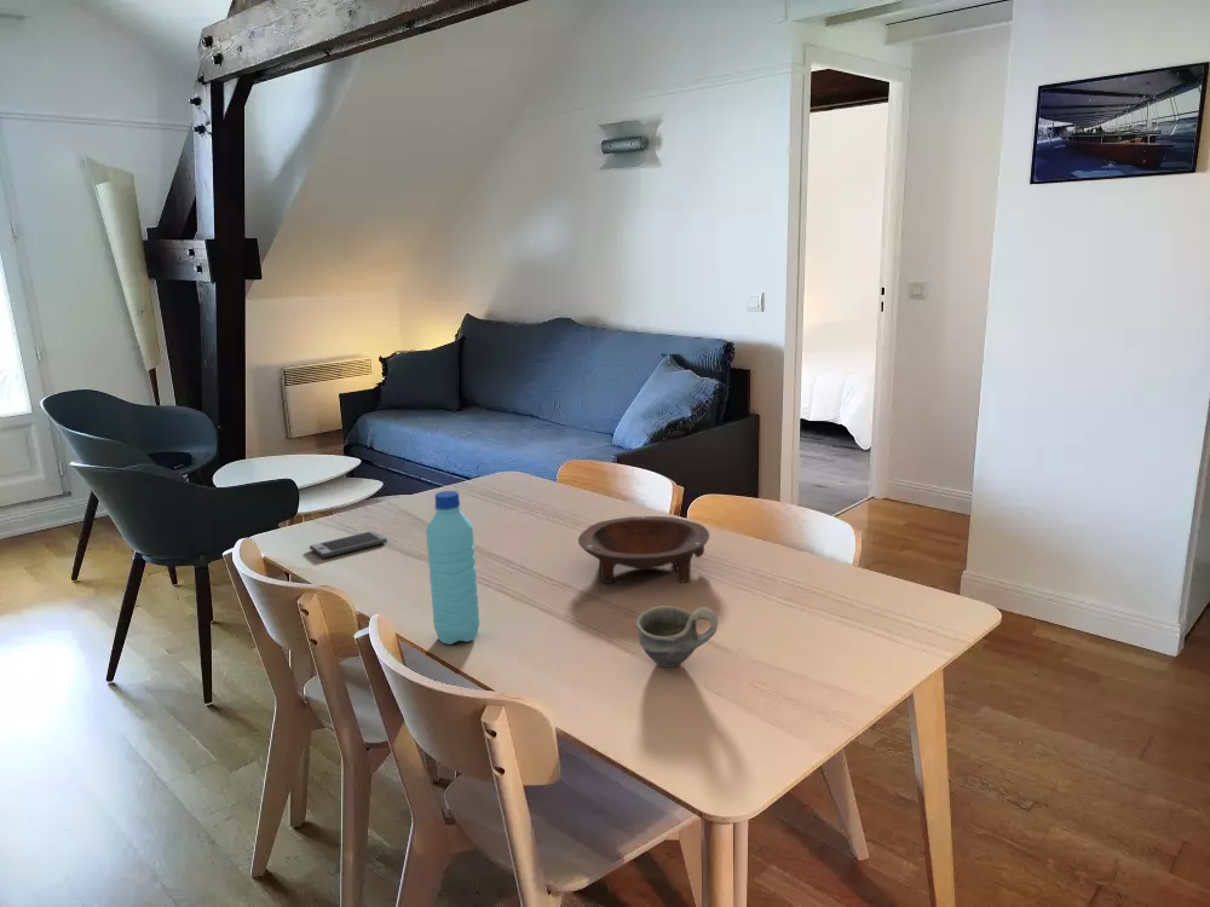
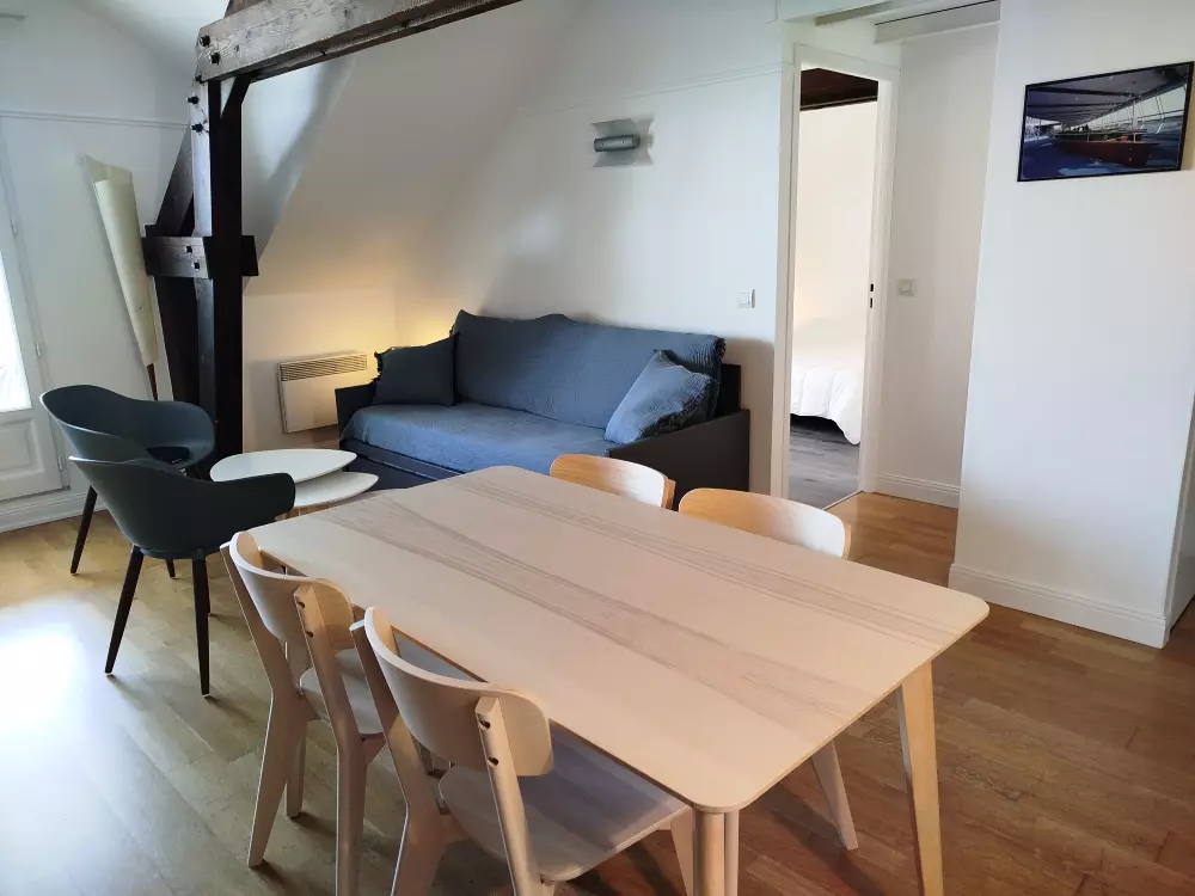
- water bottle [425,490,480,646]
- smartphone [309,530,388,560]
- cup [635,605,719,669]
- bowl [577,515,710,584]
